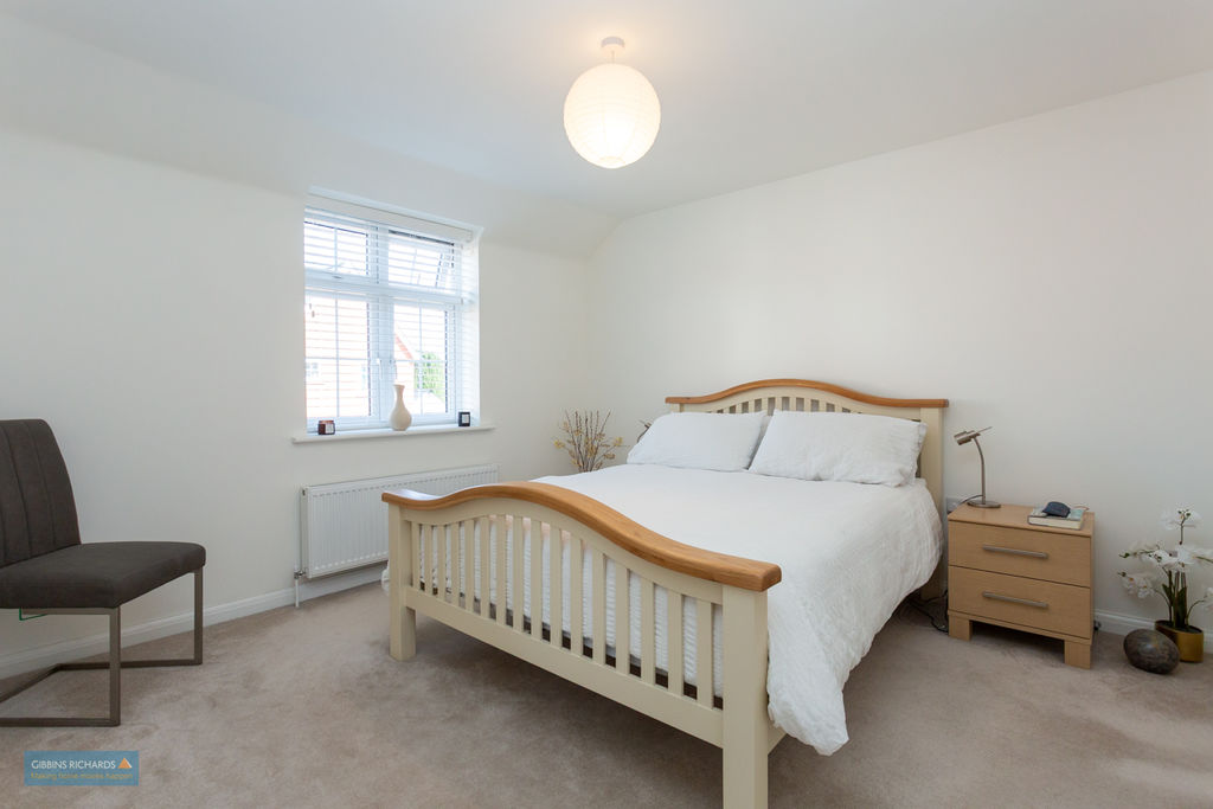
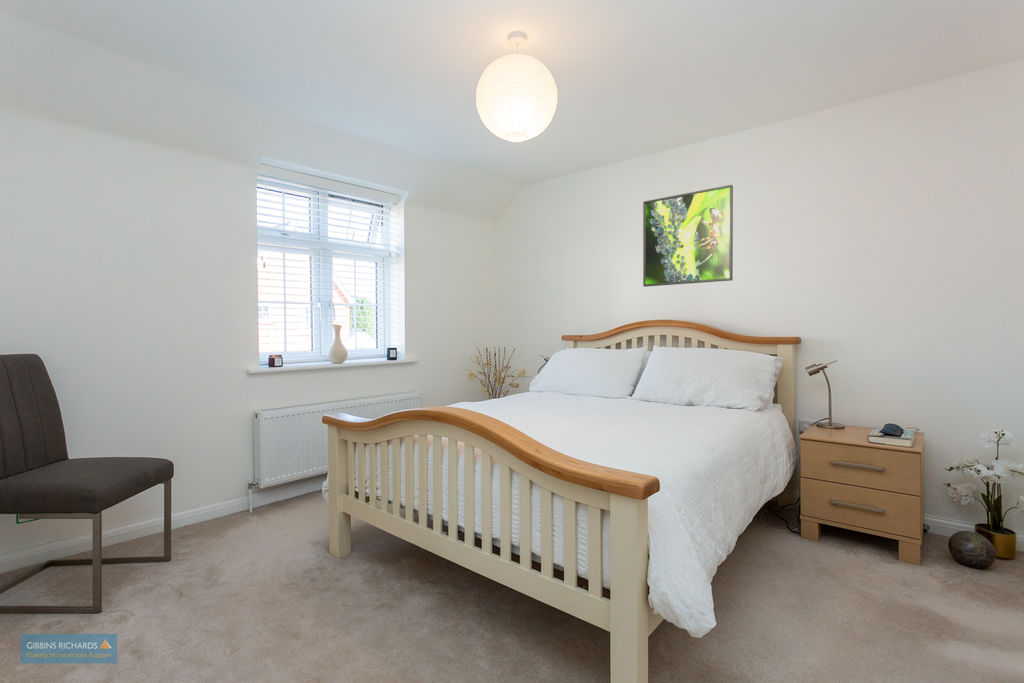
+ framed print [642,184,734,288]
